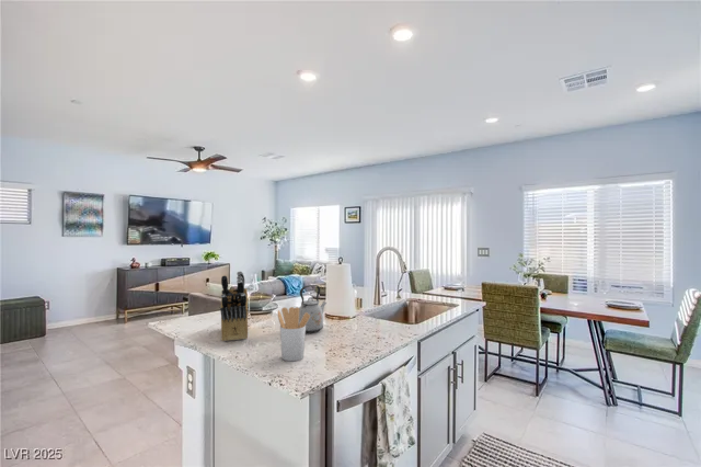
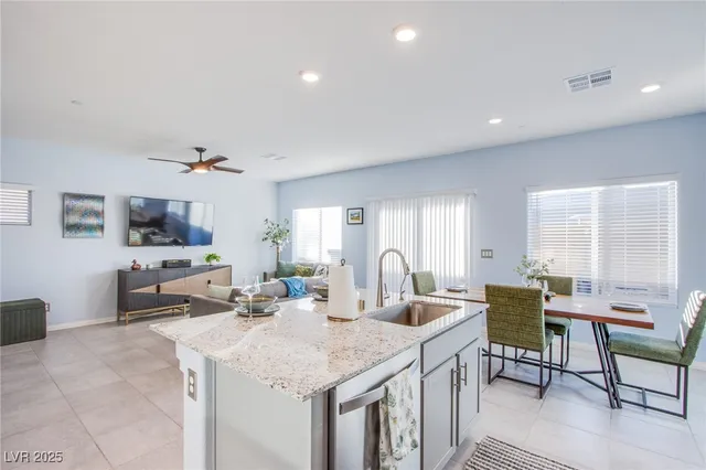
- kettle [298,284,327,333]
- knife block [219,270,249,342]
- utensil holder [277,306,310,362]
